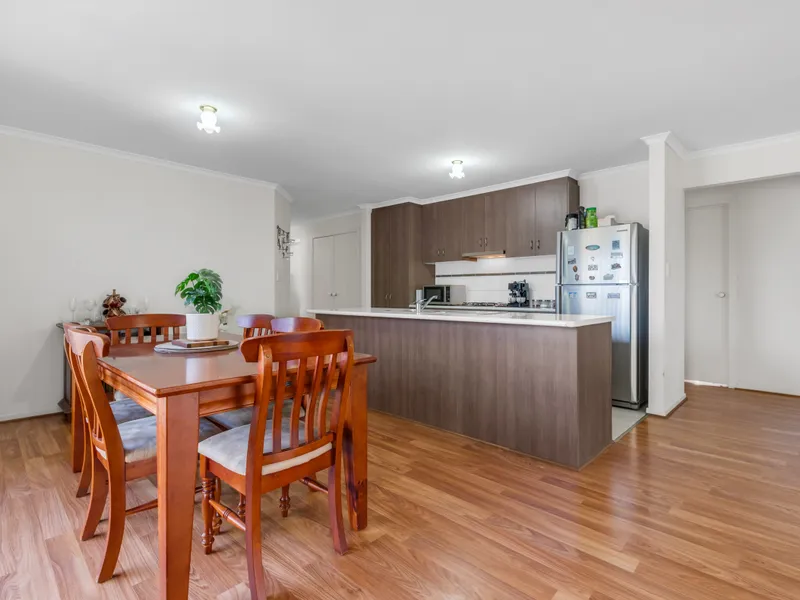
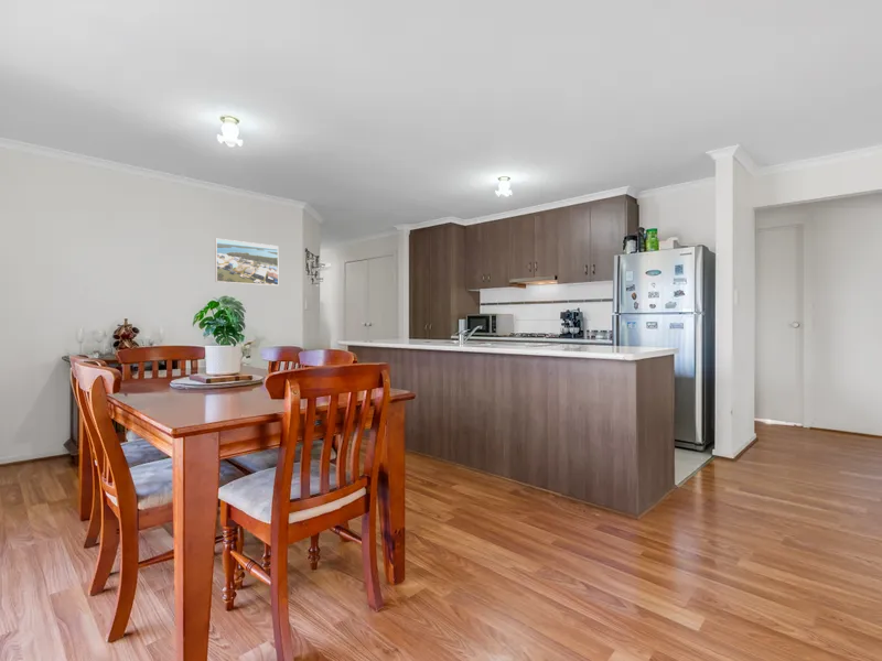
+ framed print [214,238,280,286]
